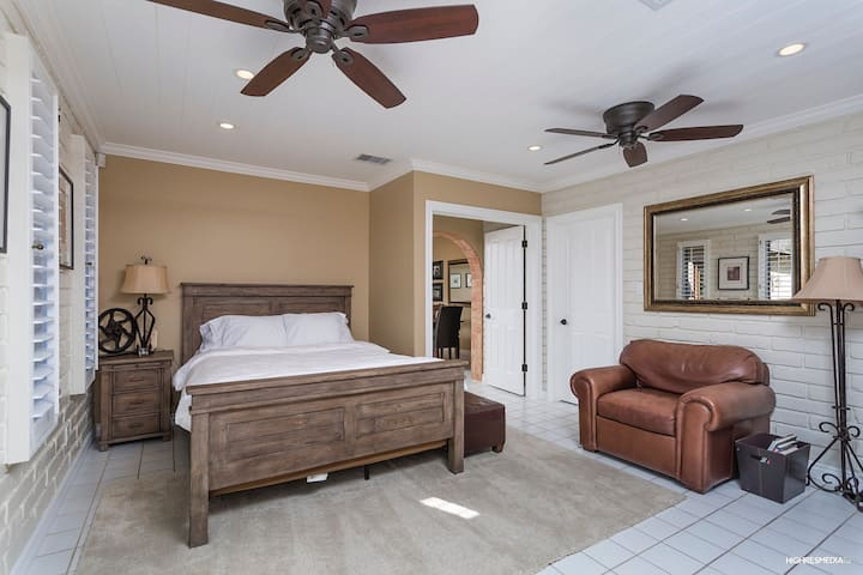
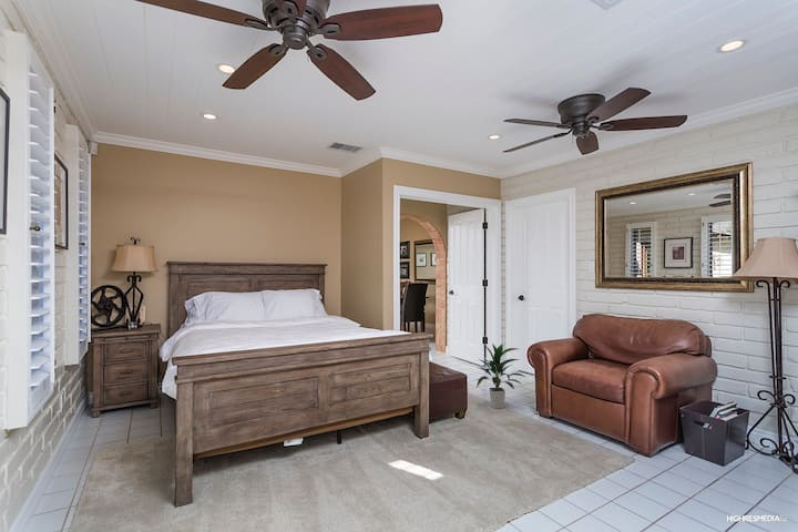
+ indoor plant [475,342,526,409]
